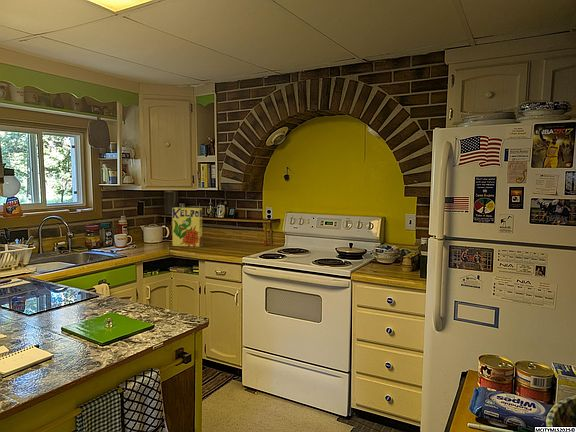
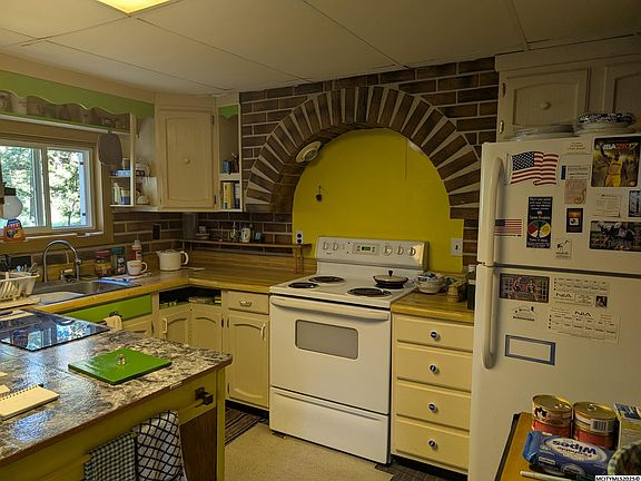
- cereal box [171,206,203,248]
